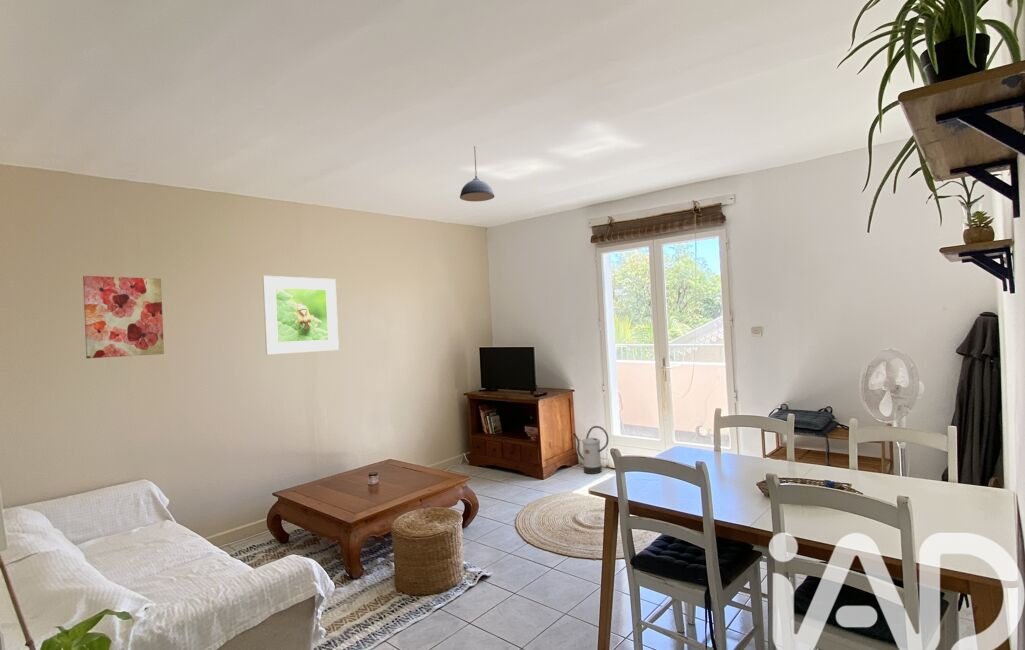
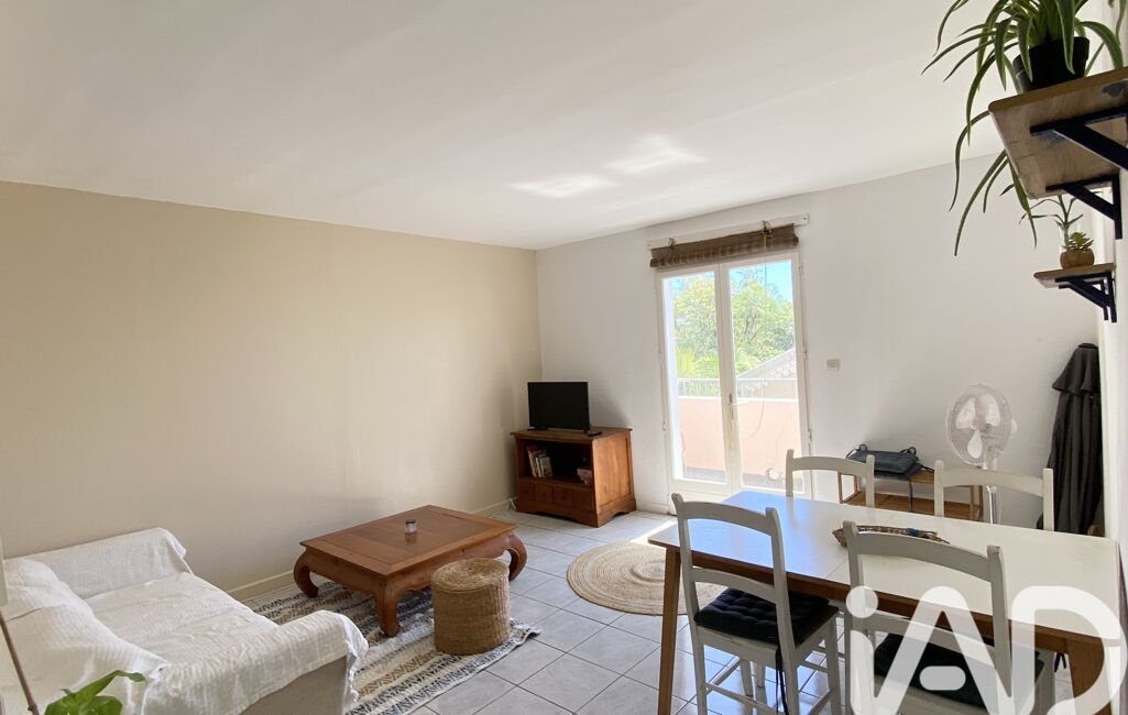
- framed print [262,275,340,356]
- watering can [572,425,610,475]
- wall art [82,275,165,359]
- pendant light [459,145,495,202]
